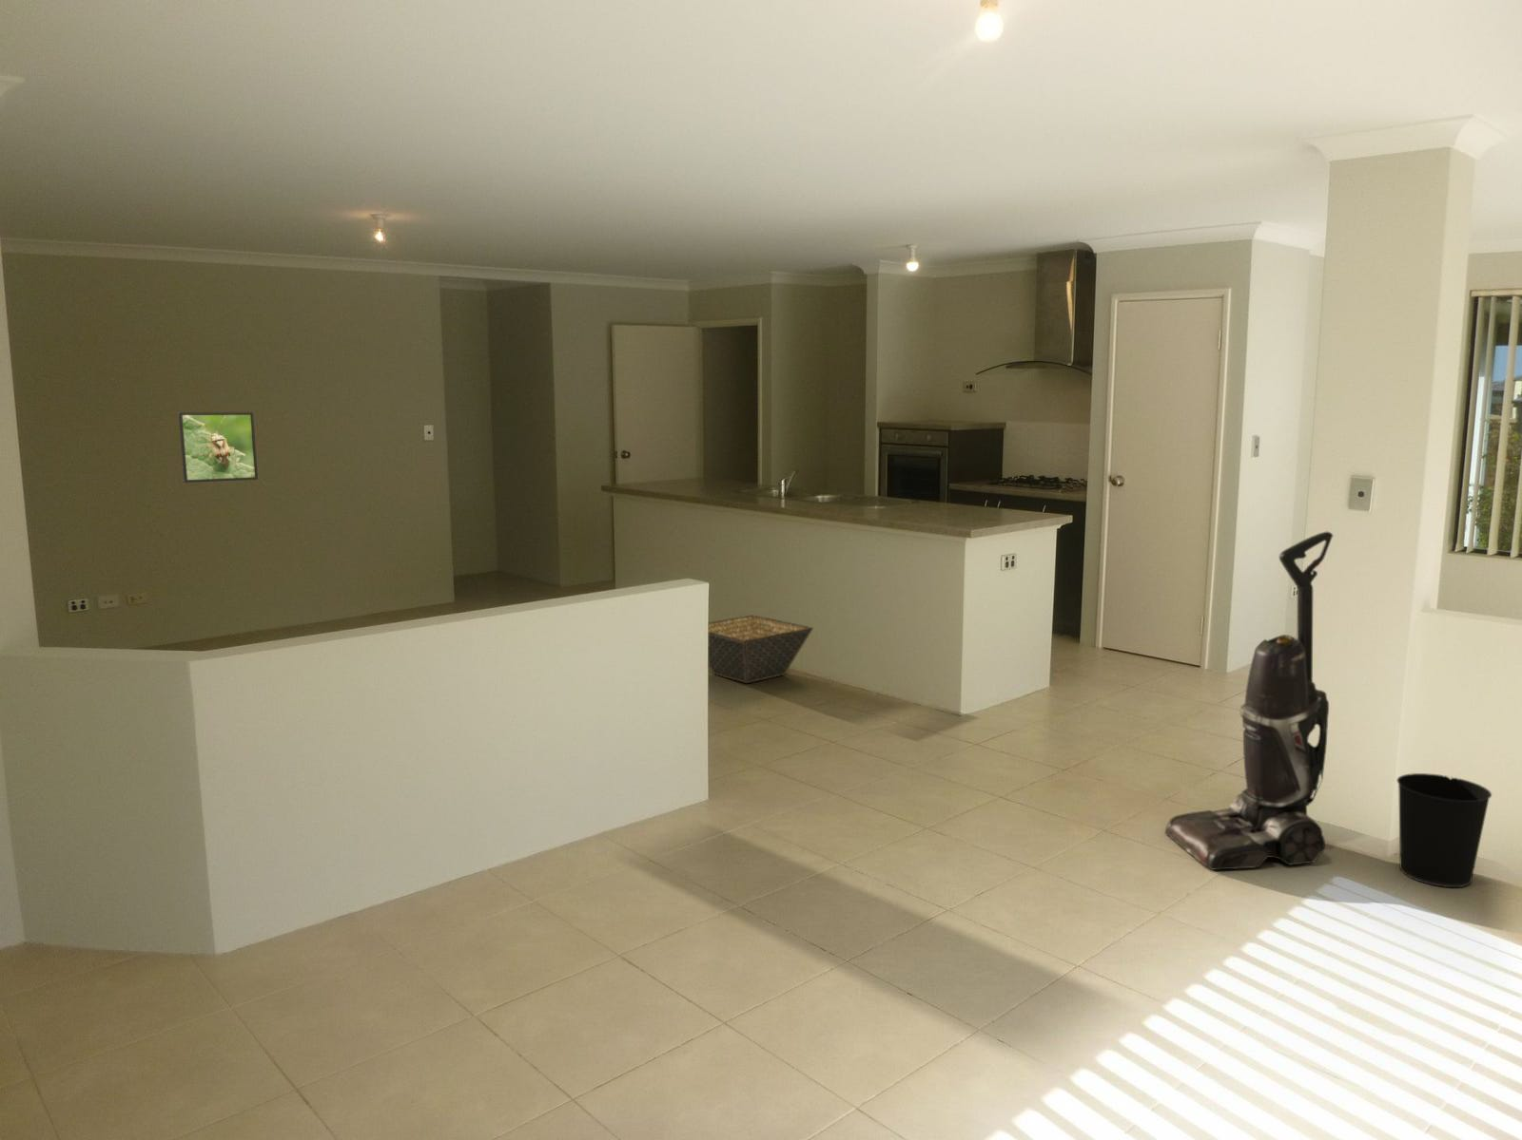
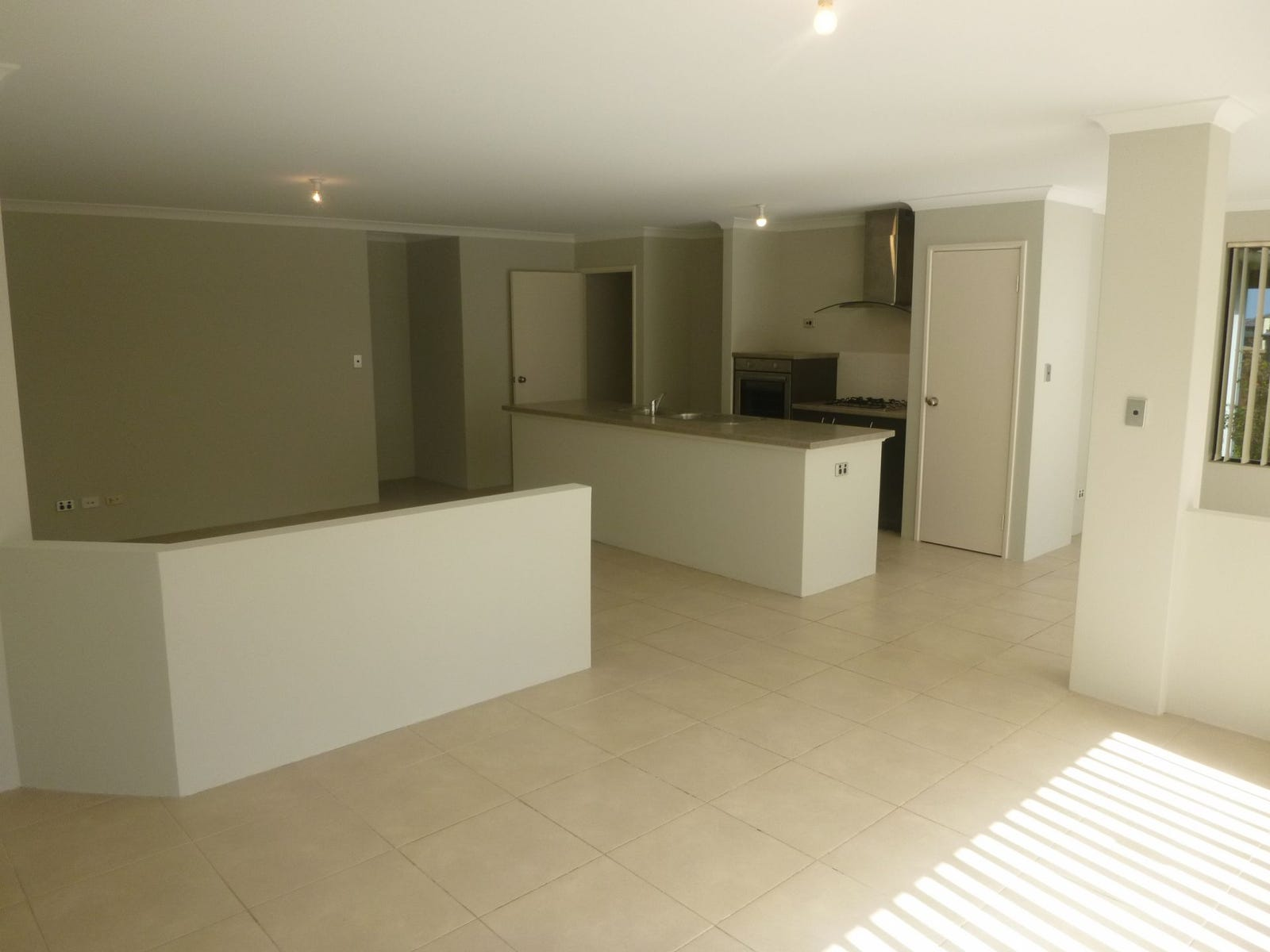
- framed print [177,412,259,484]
- basket [708,613,814,685]
- vacuum cleaner [1165,530,1334,871]
- wastebasket [1396,772,1492,889]
